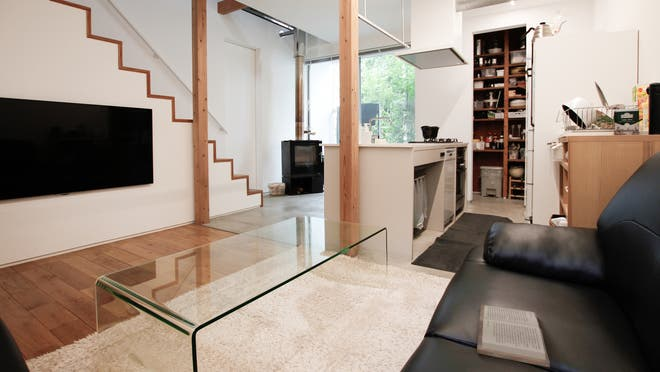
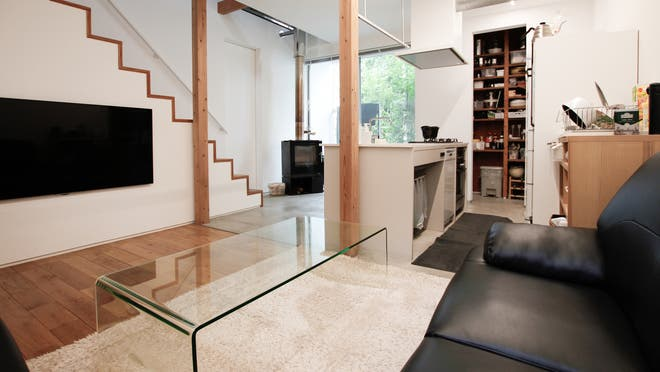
- book [476,304,551,368]
